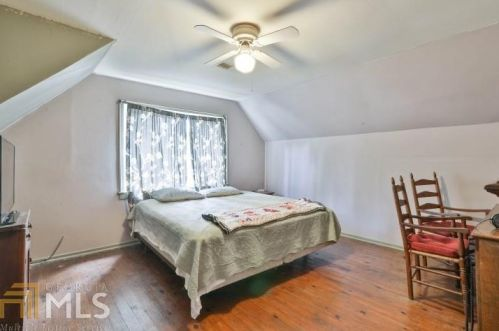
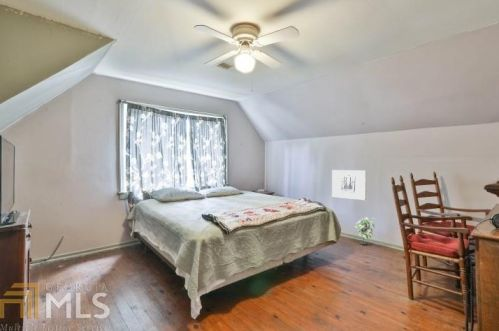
+ potted plant [353,216,377,246]
+ wall art [331,169,367,201]
